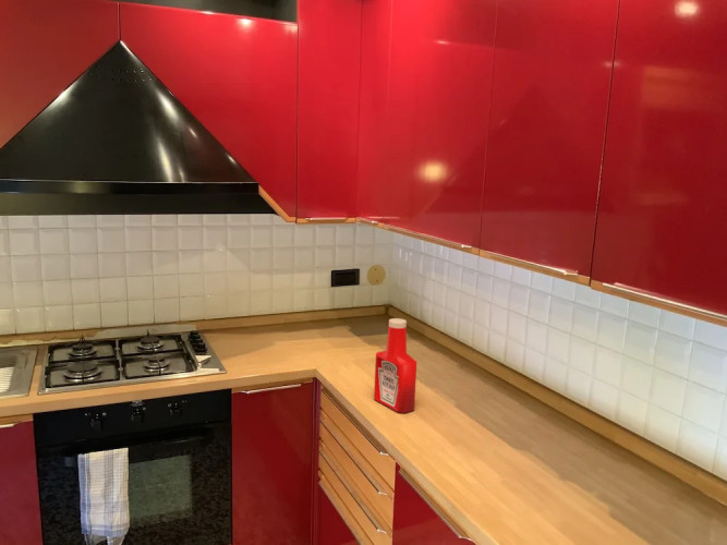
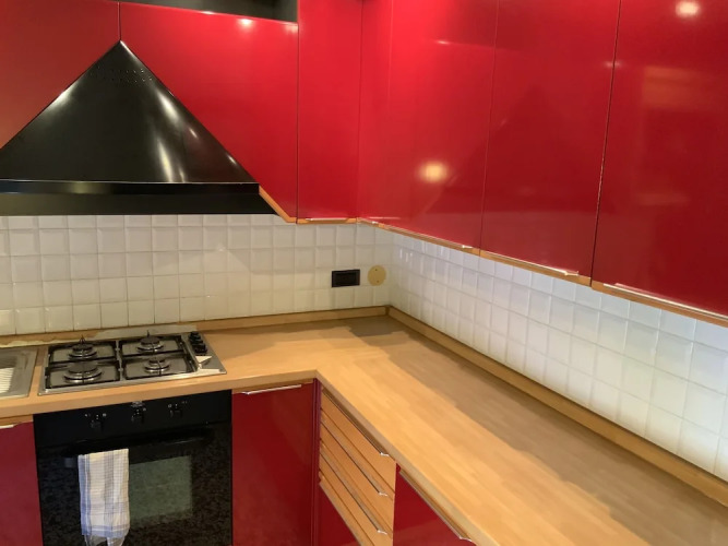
- soap bottle [373,317,417,414]
